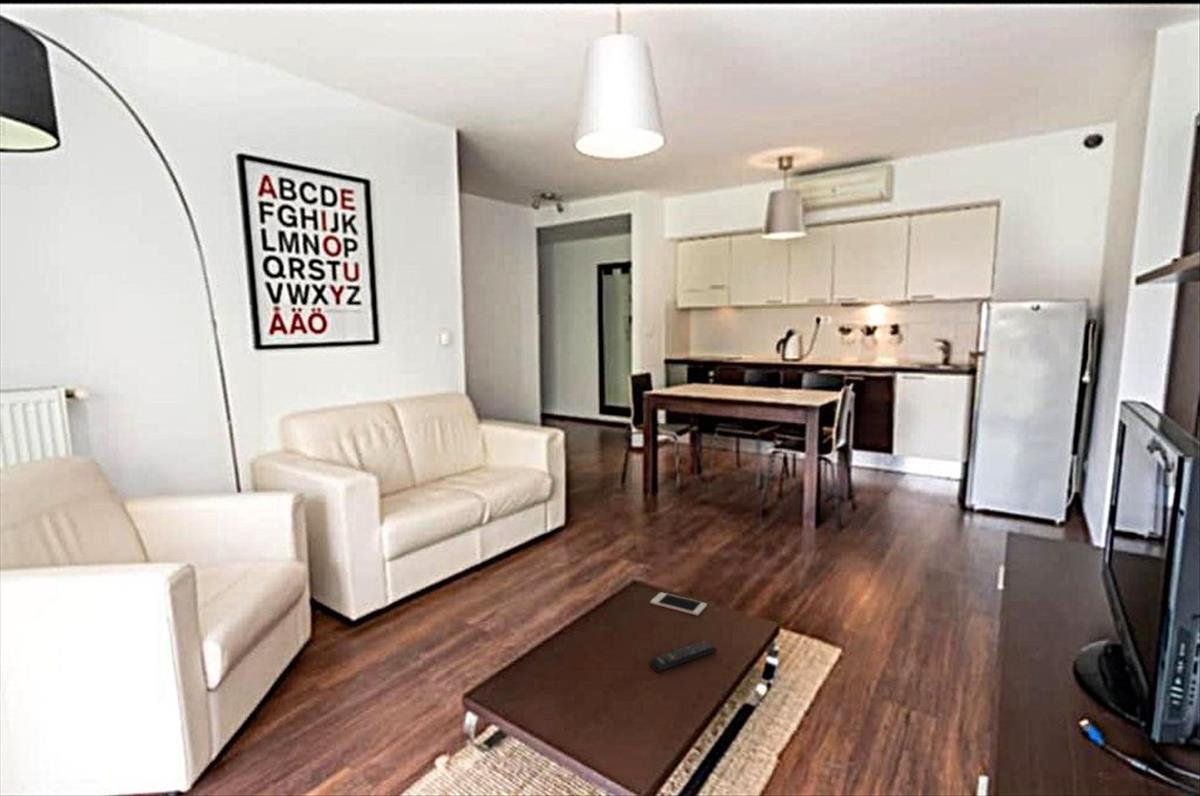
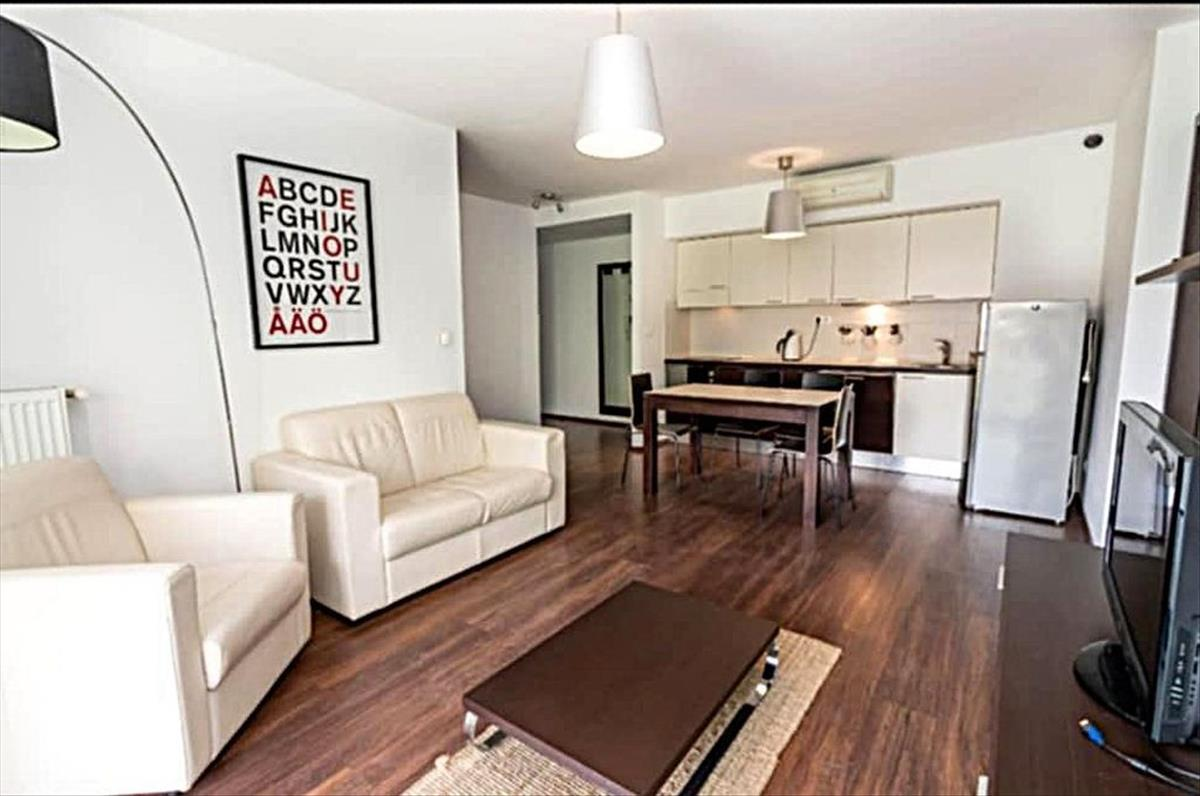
- remote control [649,639,719,673]
- cell phone [649,591,708,617]
